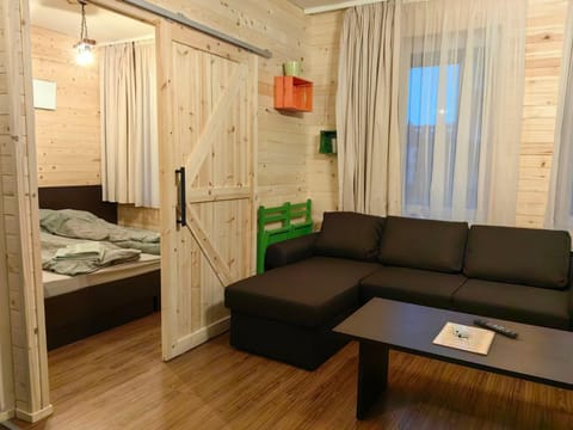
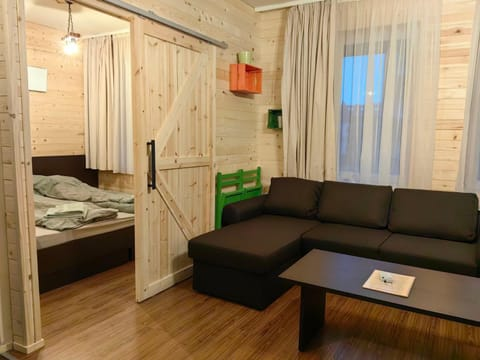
- remote control [472,318,520,339]
